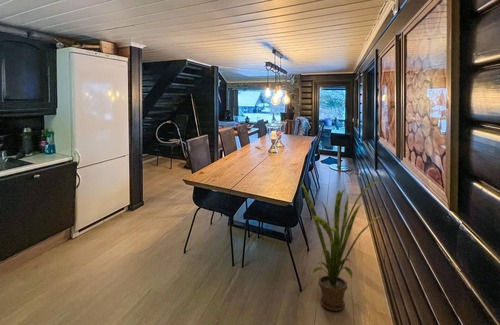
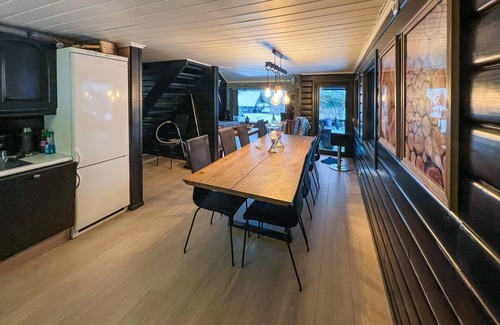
- house plant [299,180,383,312]
